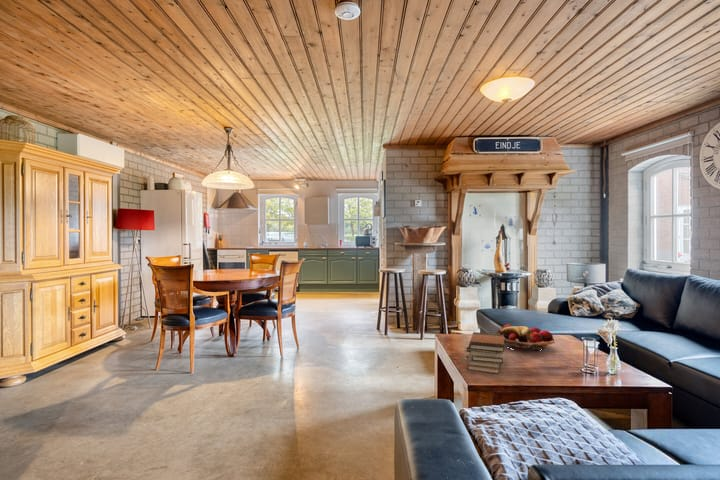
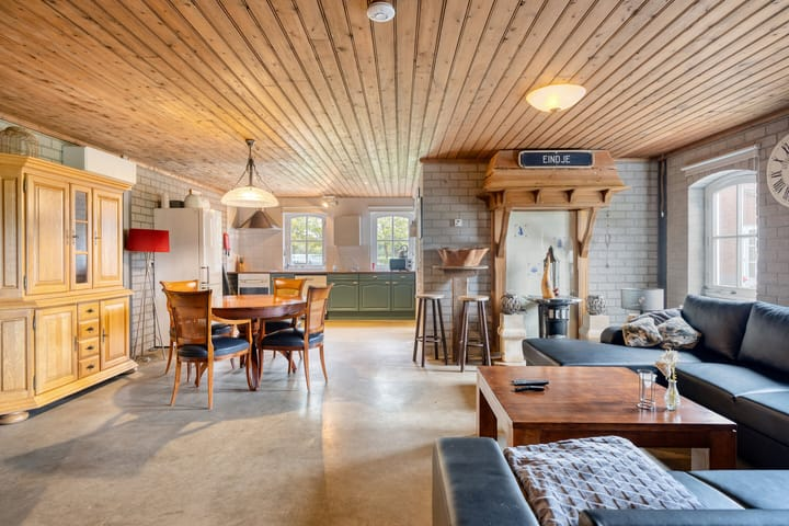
- fruit basket [496,323,556,352]
- book stack [466,331,505,375]
